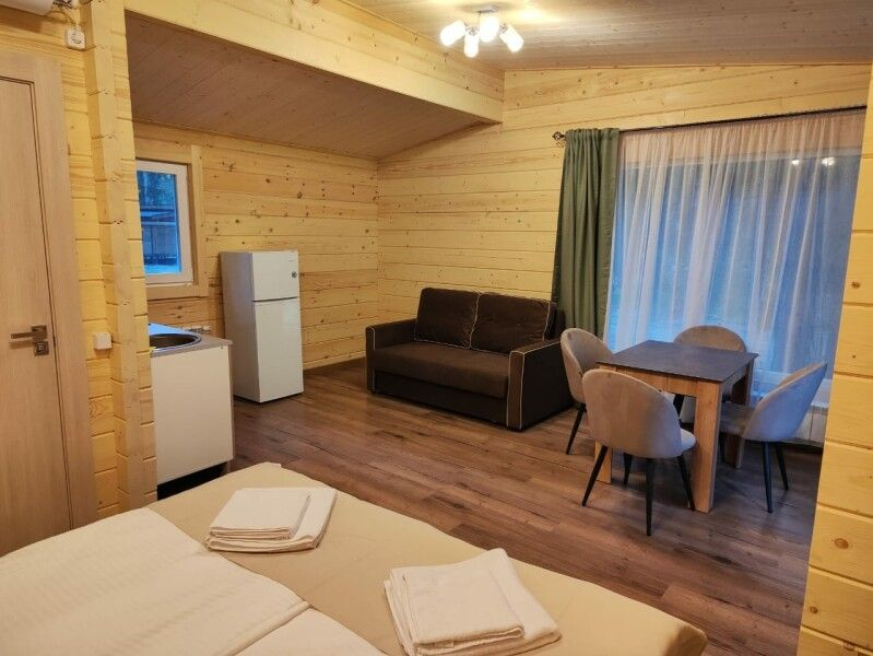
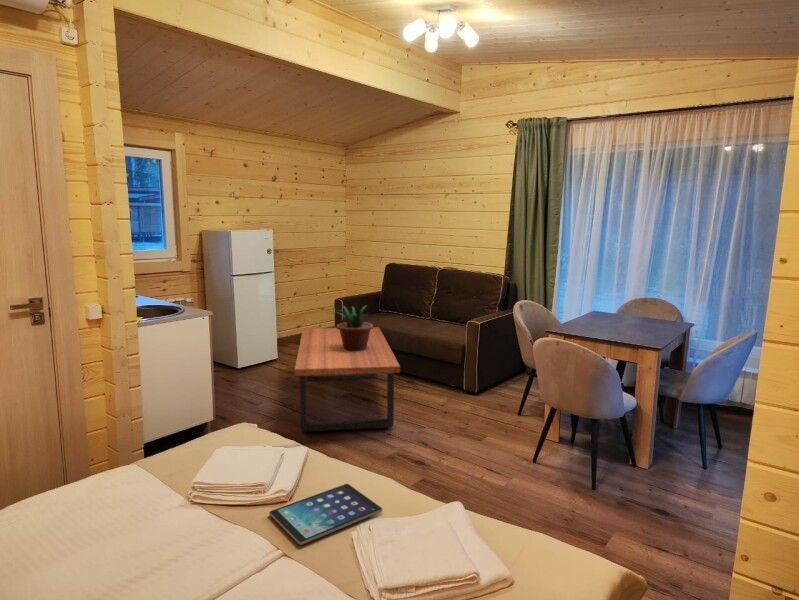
+ coffee table [294,326,401,432]
+ tablet [268,483,384,546]
+ potted plant [331,304,374,351]
